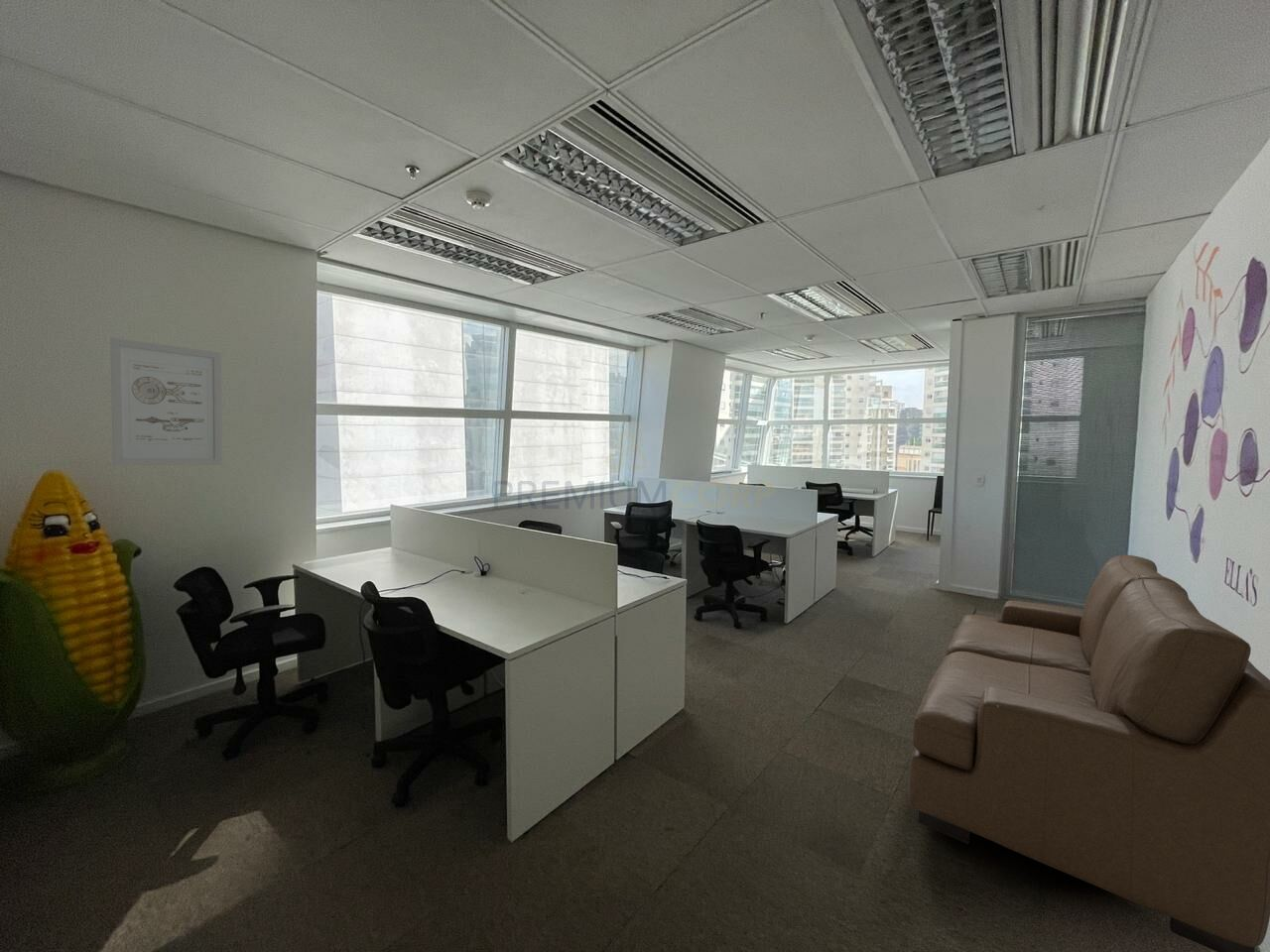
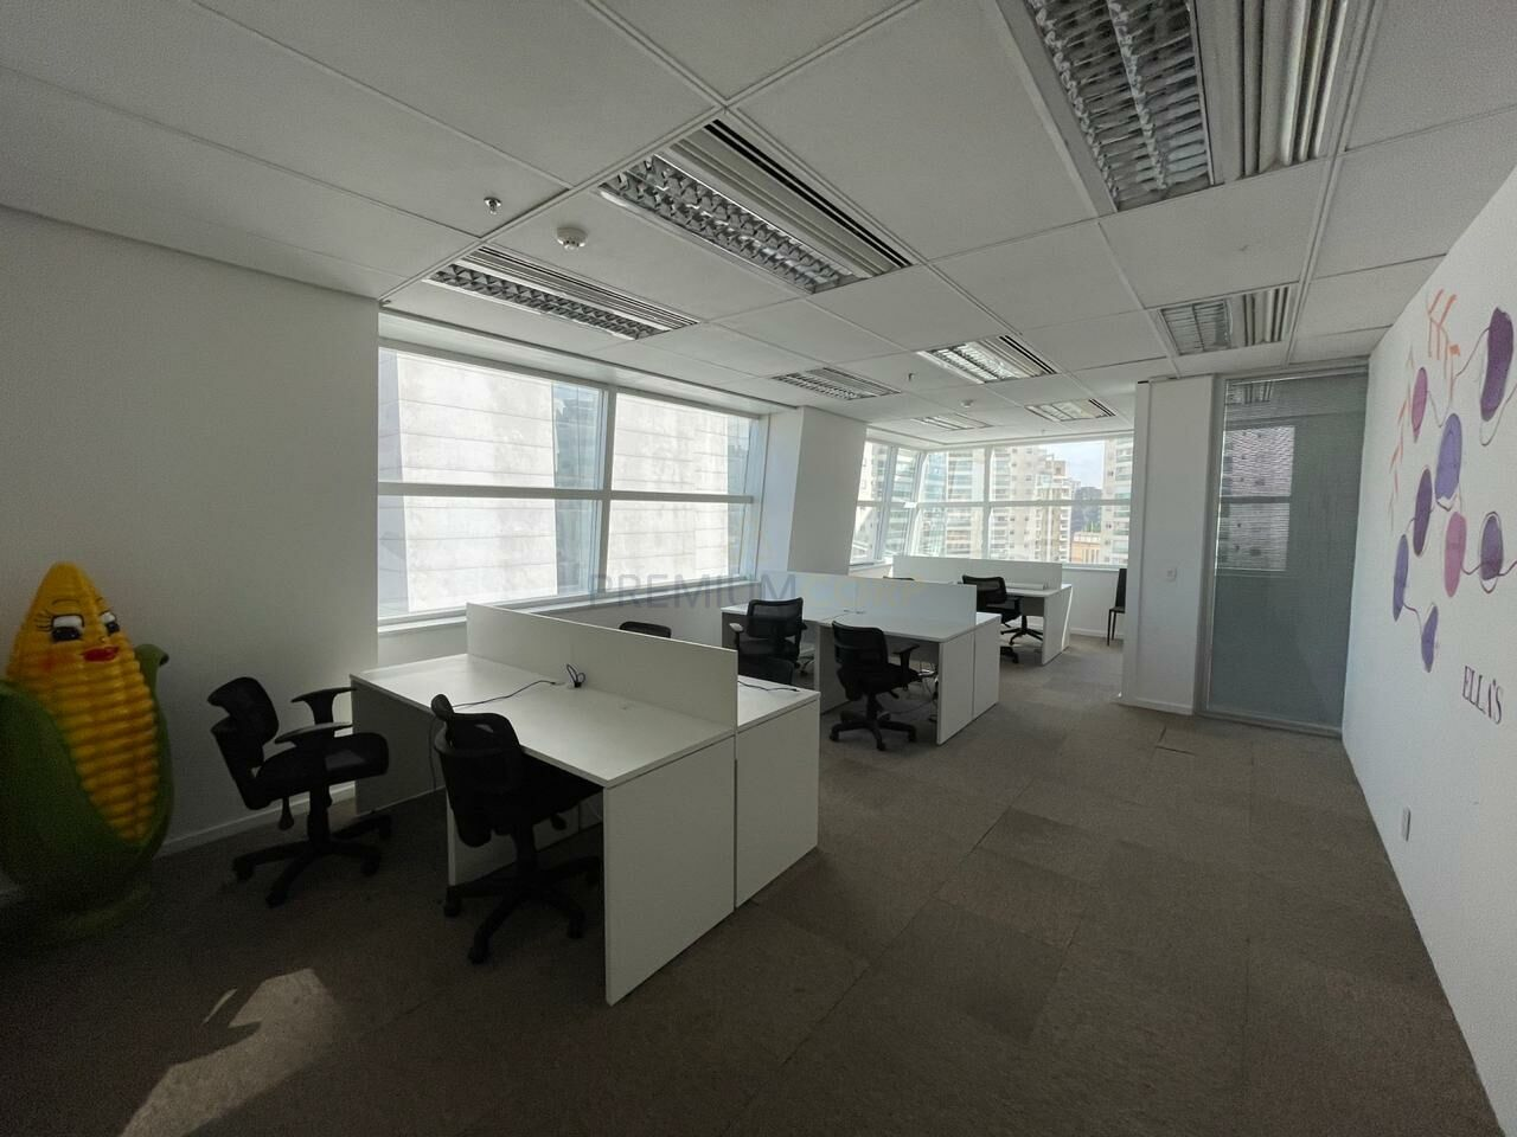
- wall art [109,337,223,466]
- sofa [907,554,1270,952]
